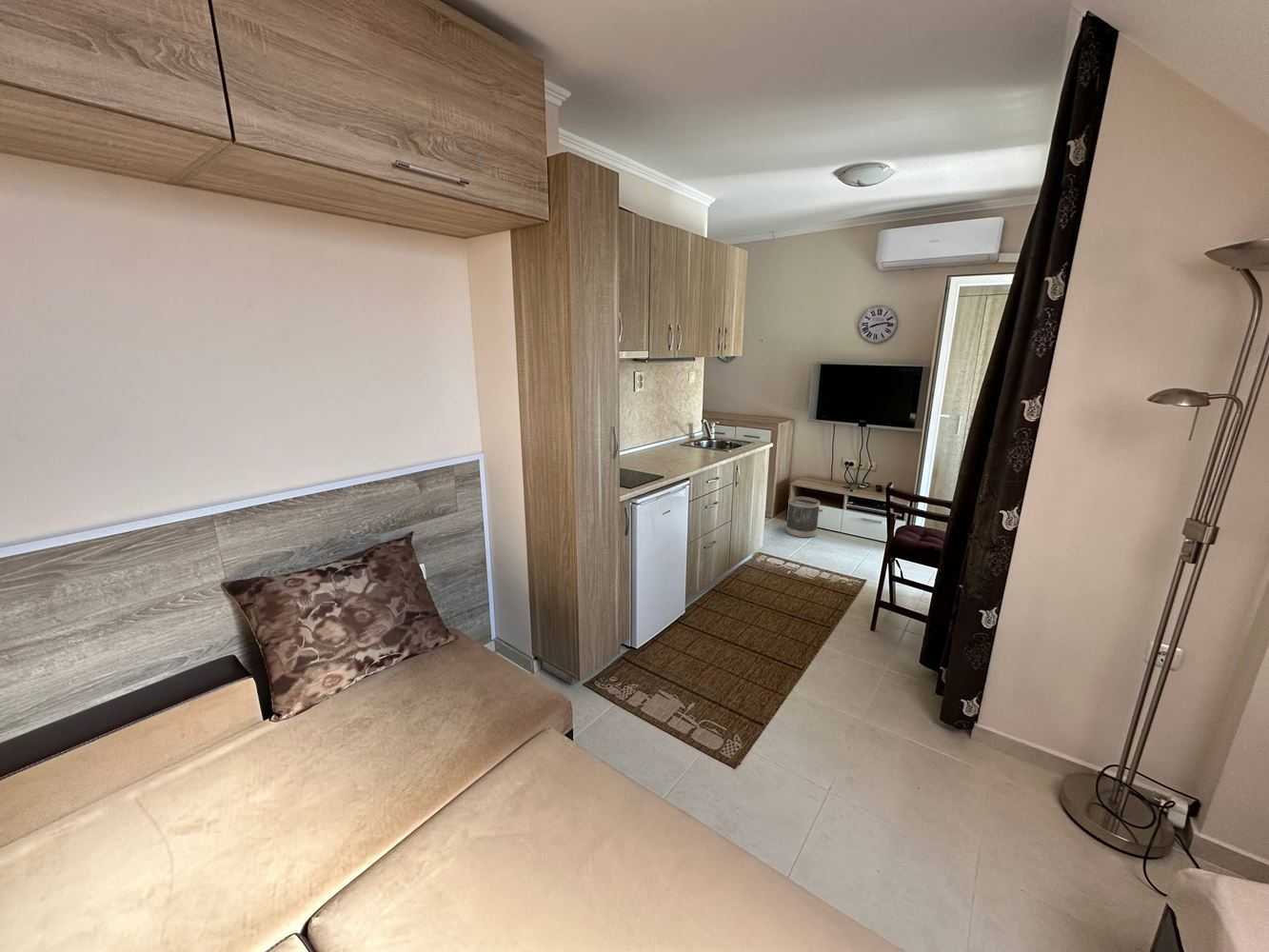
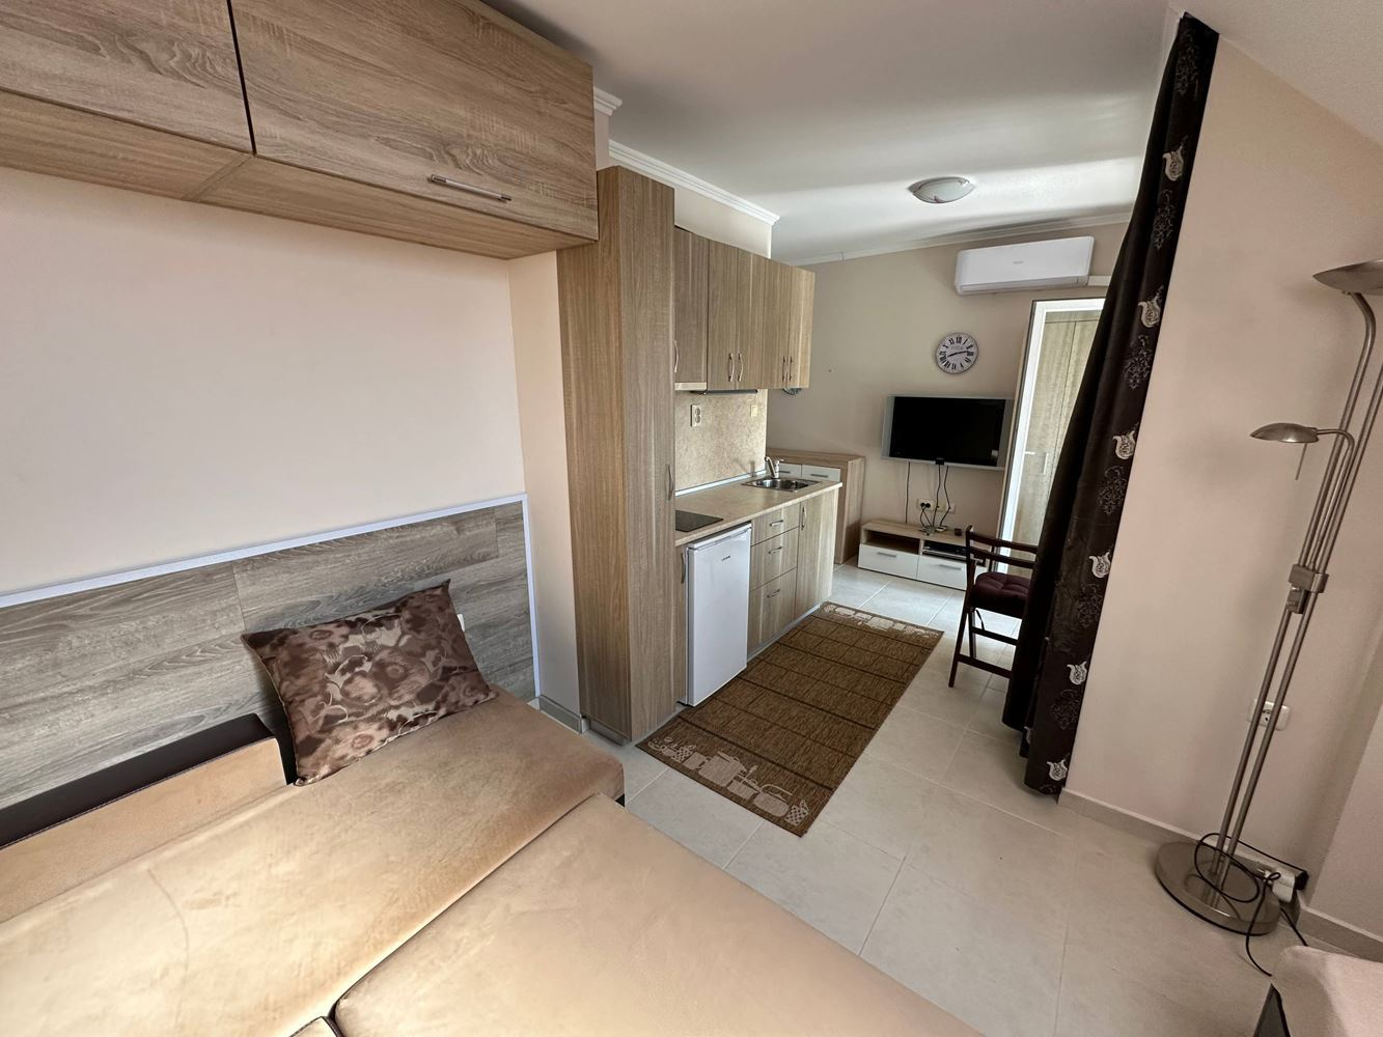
- wastebasket [784,496,822,539]
